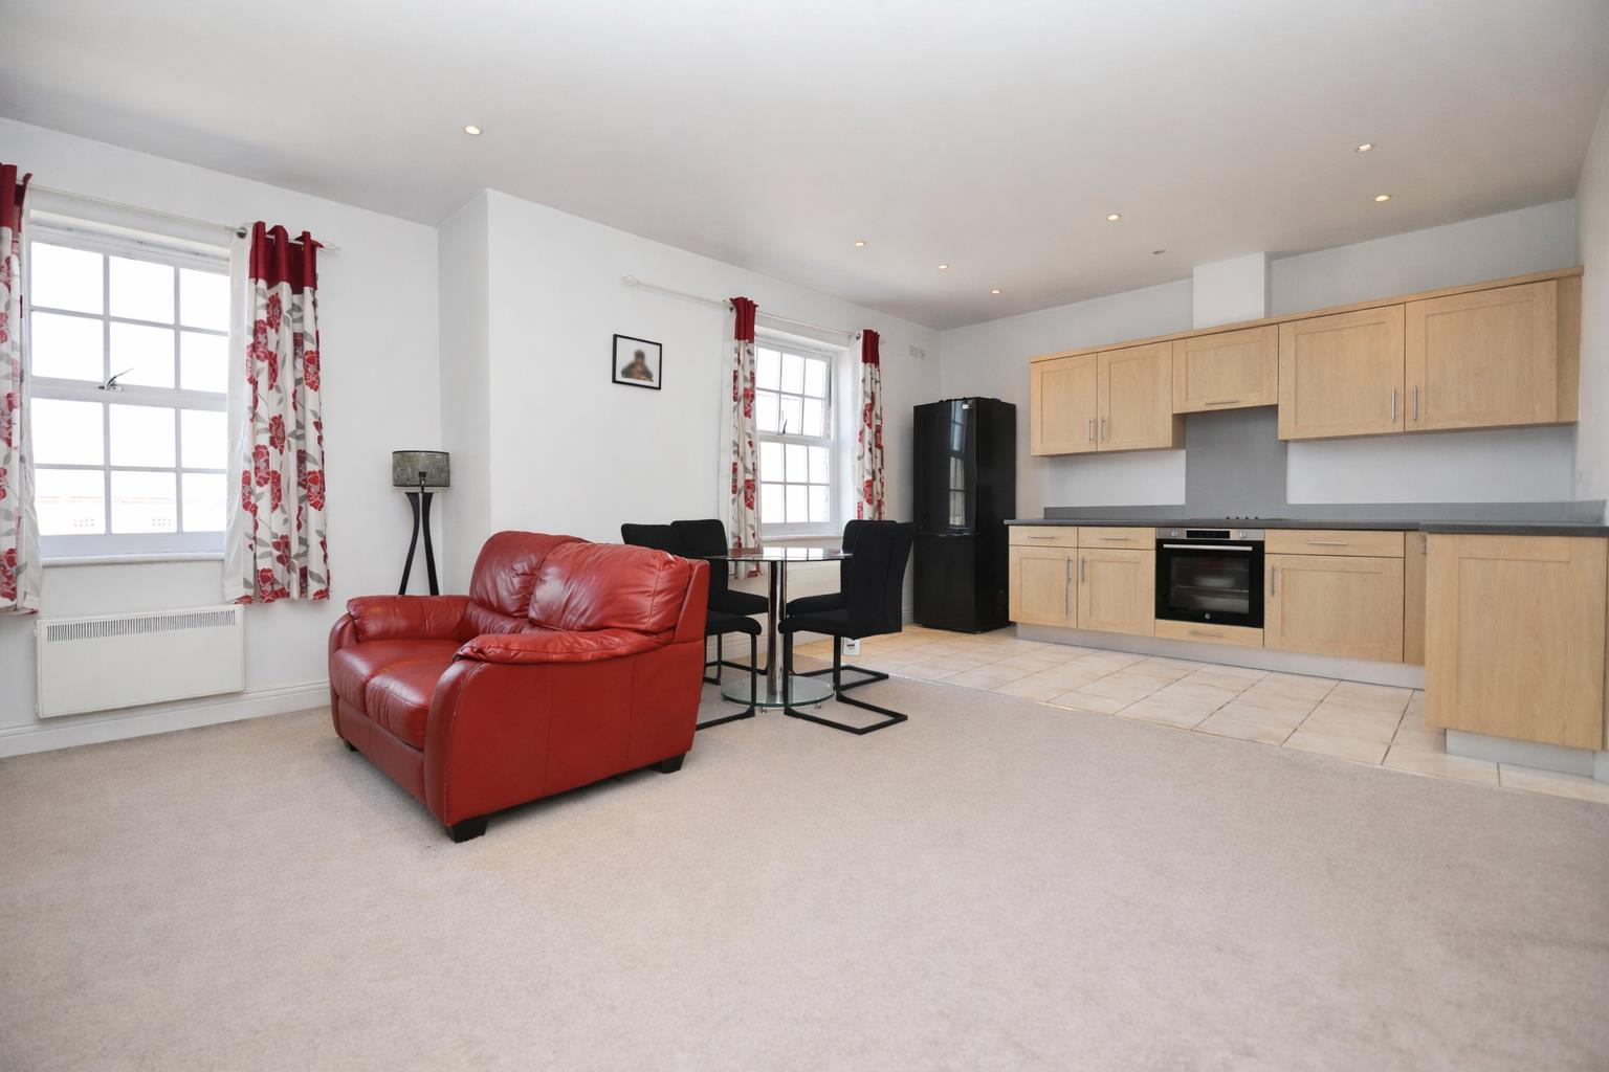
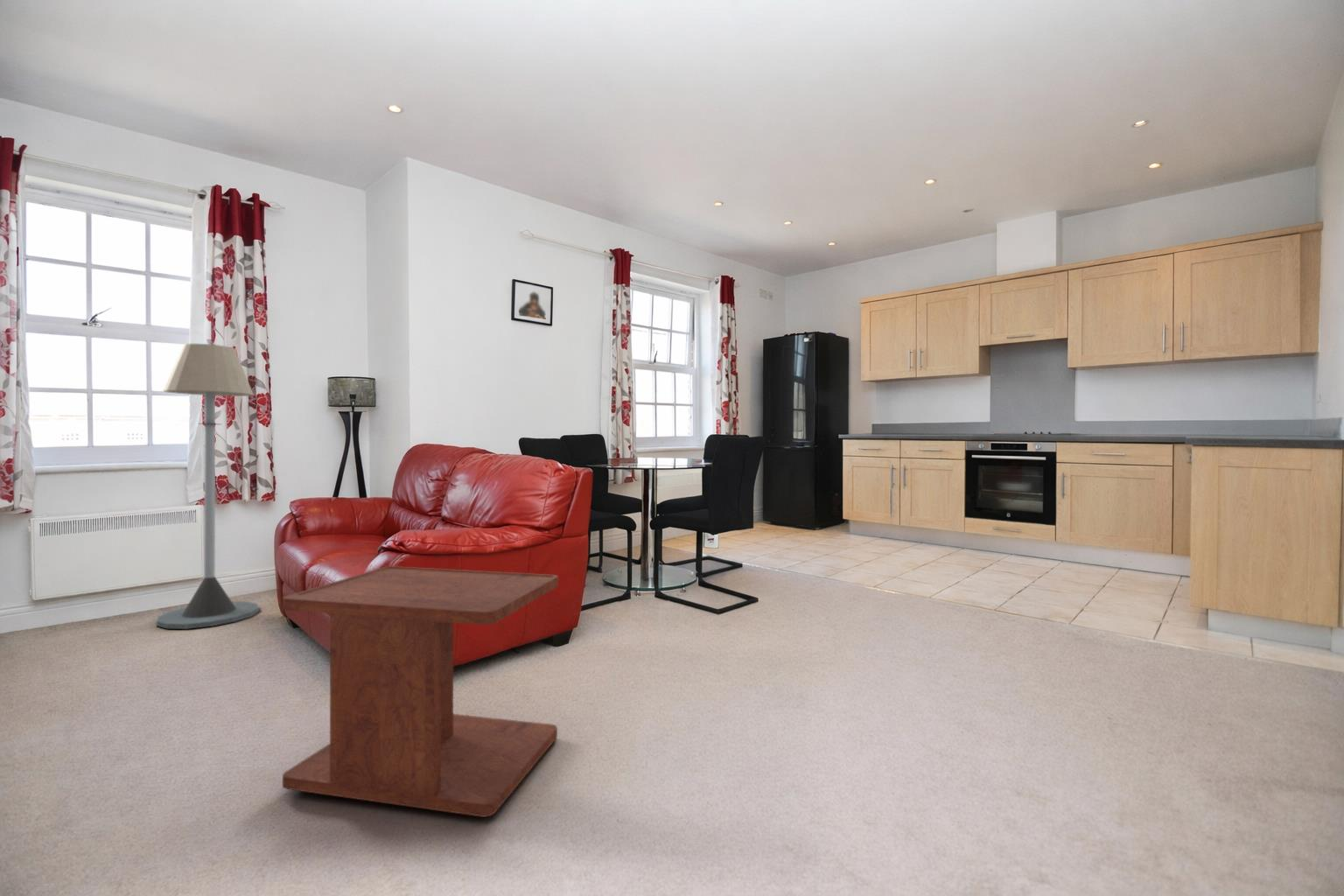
+ floor lamp [156,343,260,630]
+ side table [282,565,559,818]
